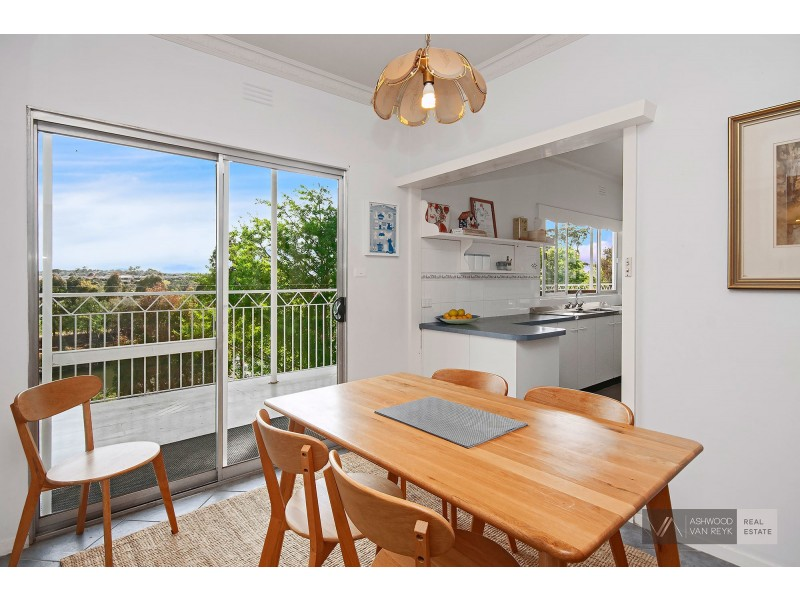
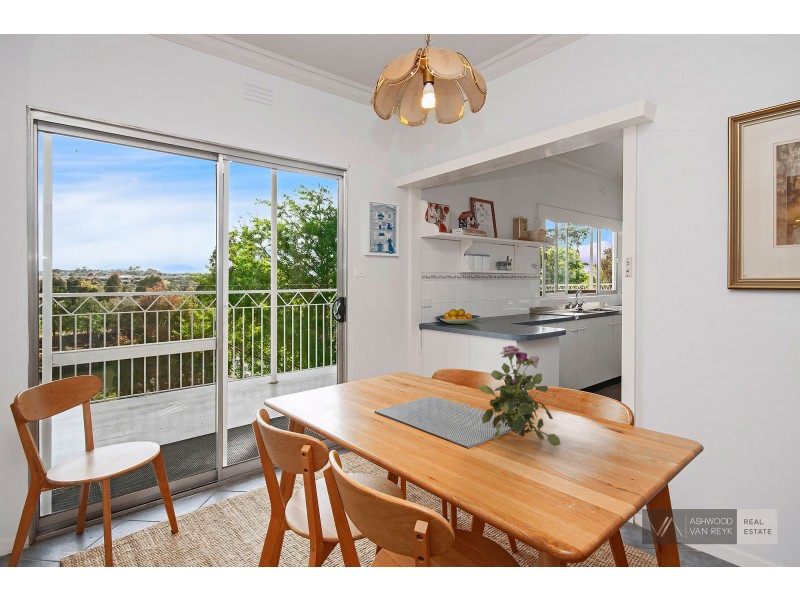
+ flower bouquet [478,345,561,447]
